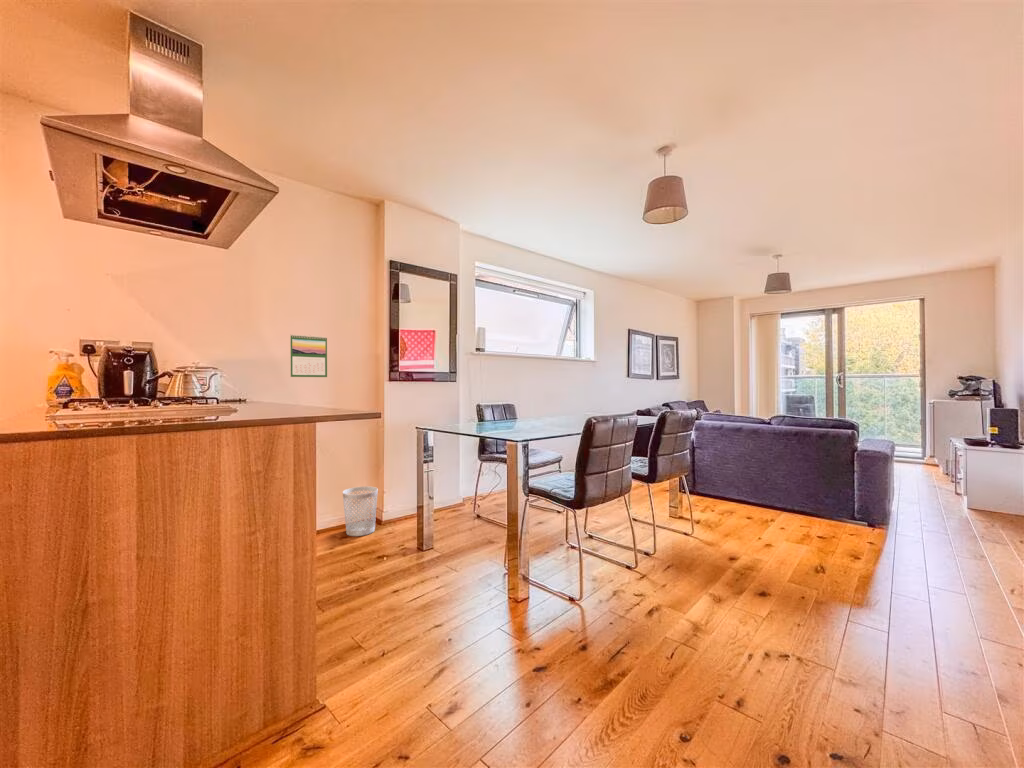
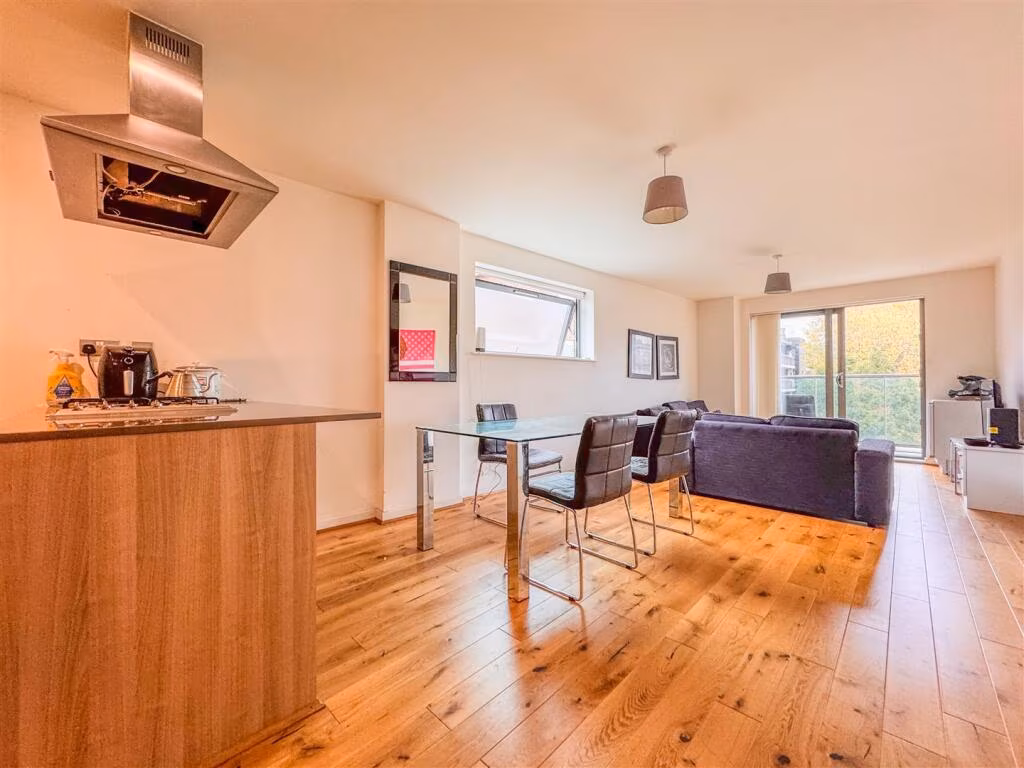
- calendar [289,333,328,378]
- wastebasket [342,485,379,537]
